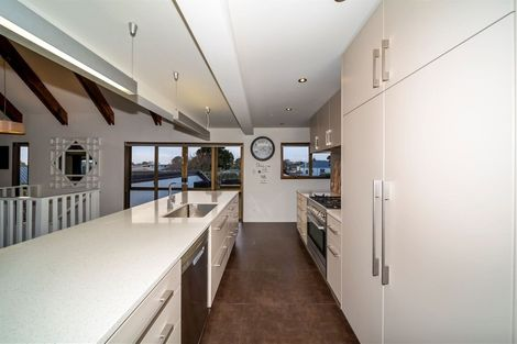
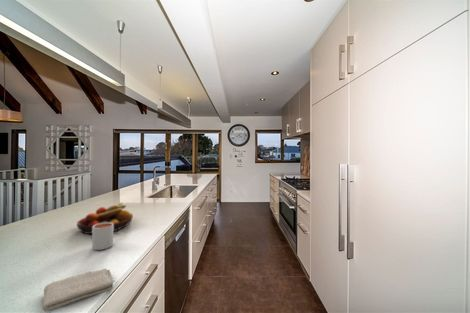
+ fruit bowl [76,202,134,235]
+ washcloth [42,268,116,312]
+ mug [91,223,114,251]
